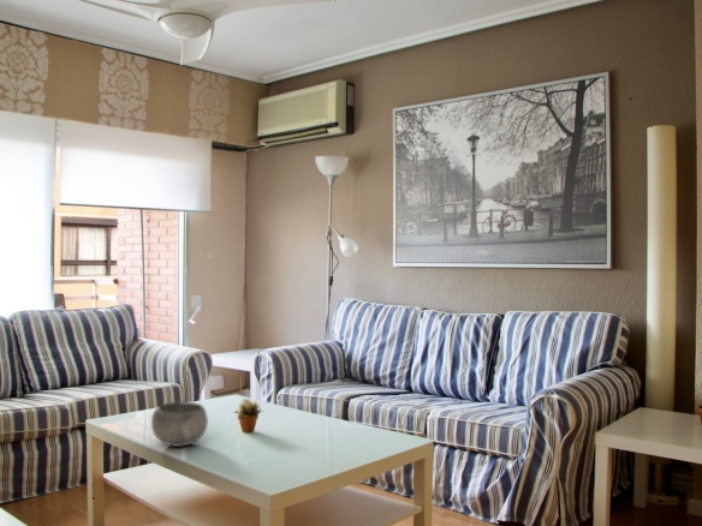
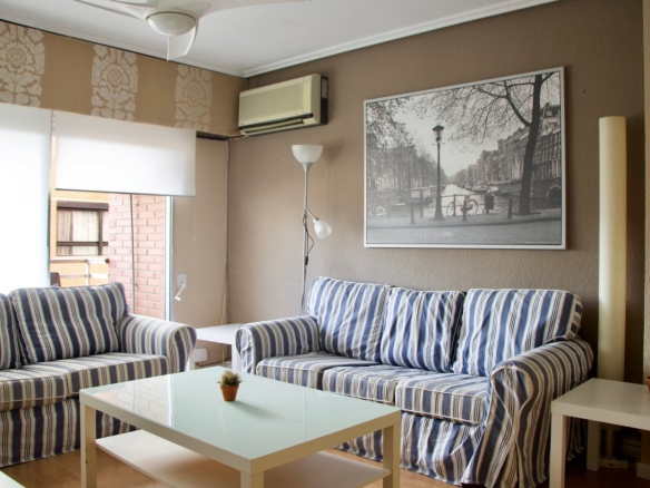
- bowl [150,401,209,448]
